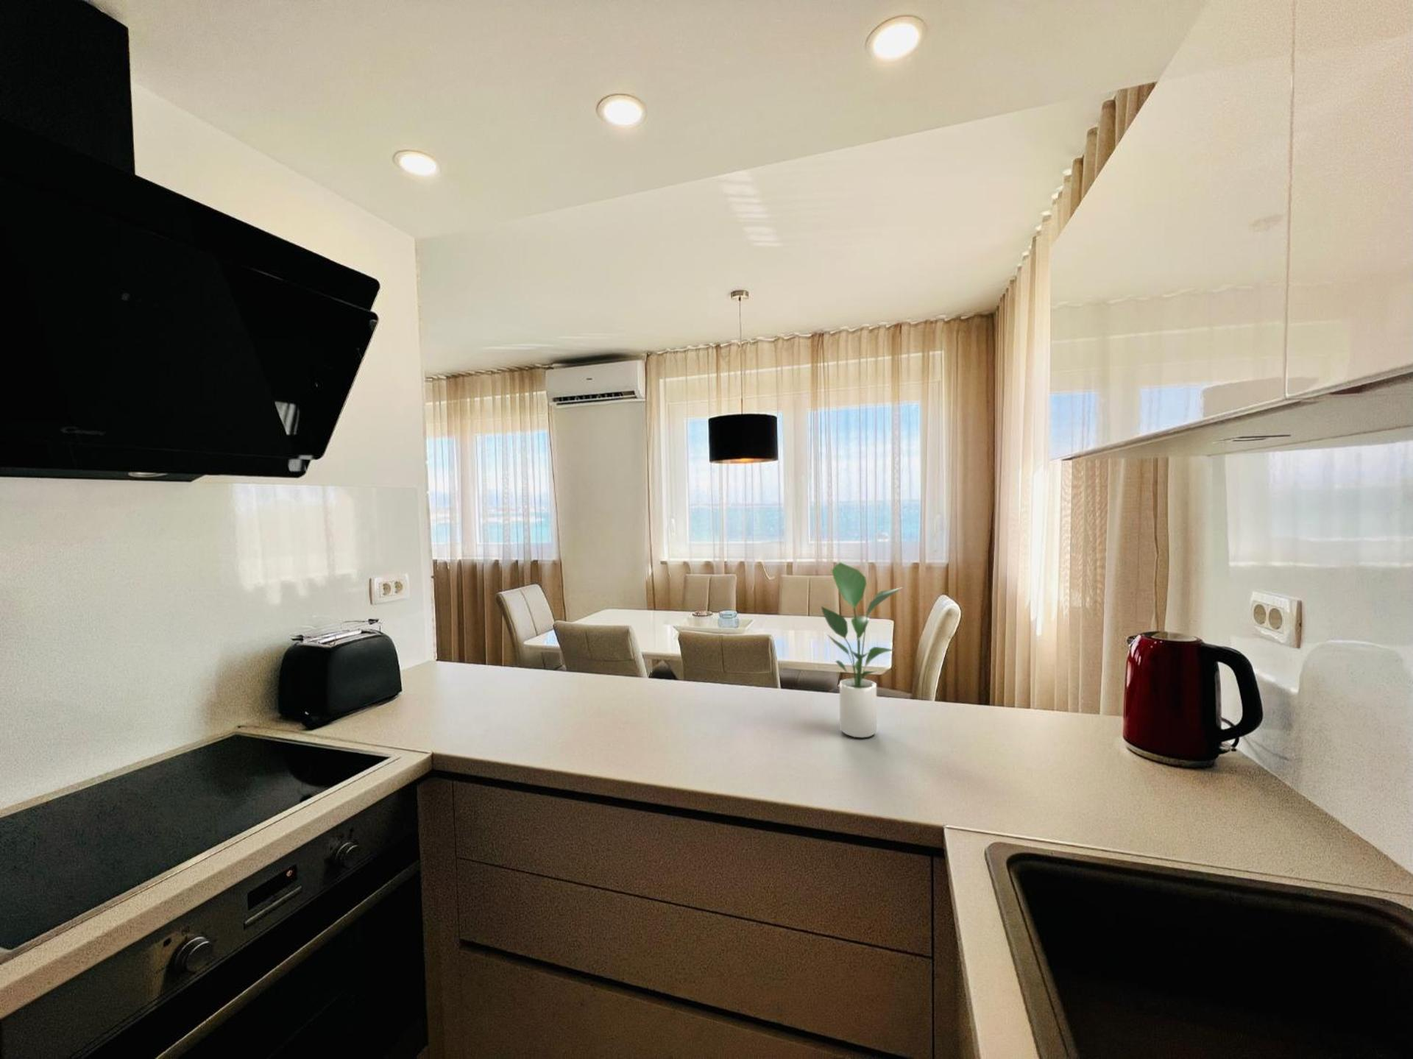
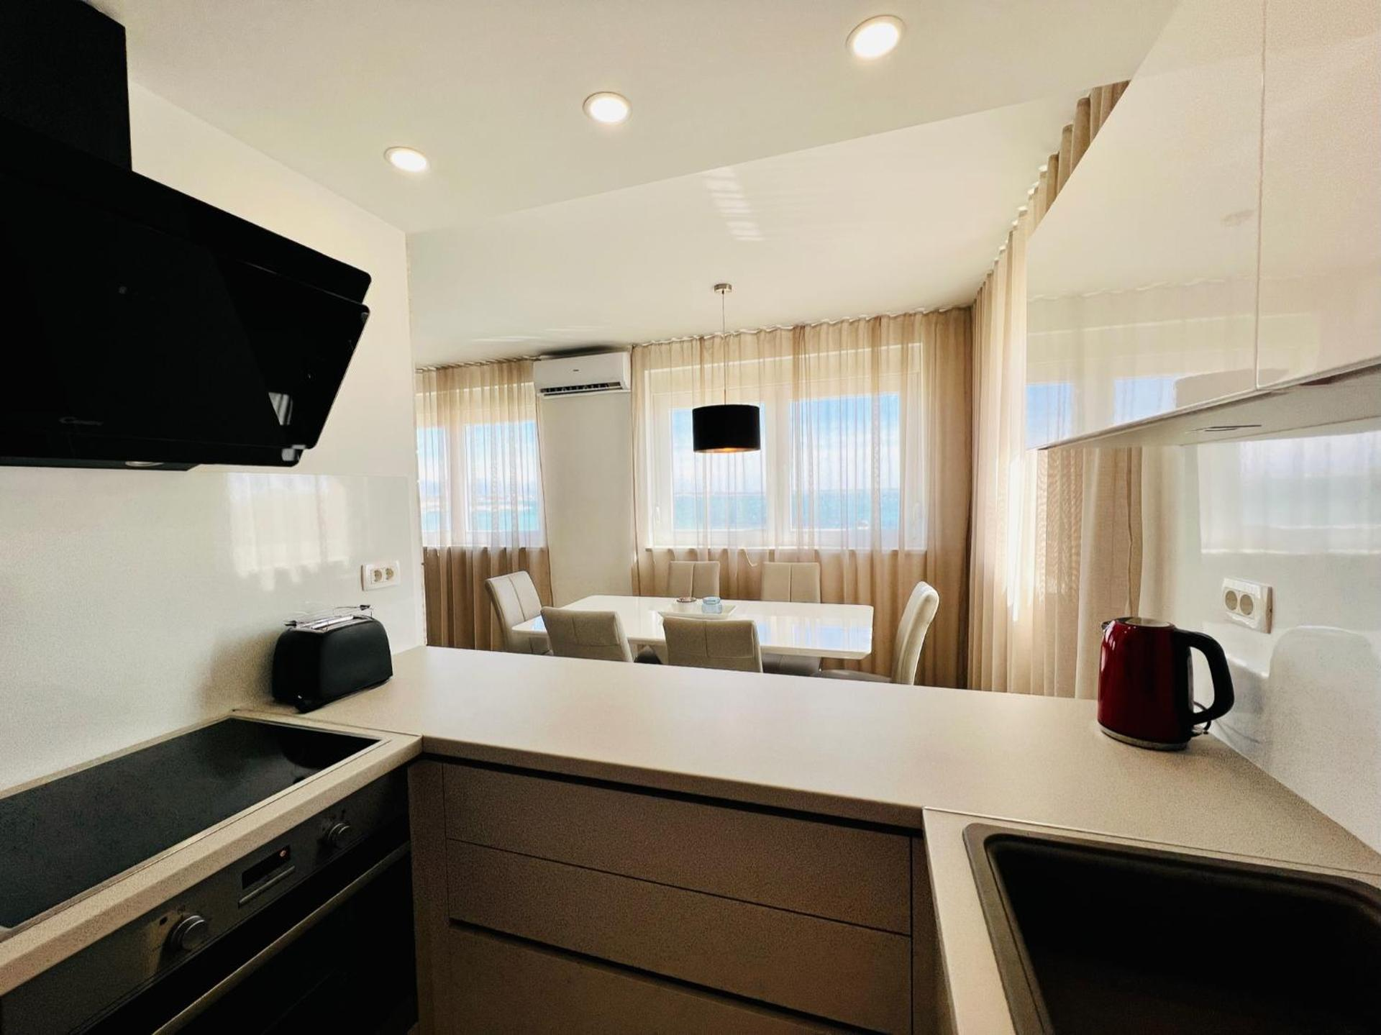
- potted plant [821,562,903,739]
